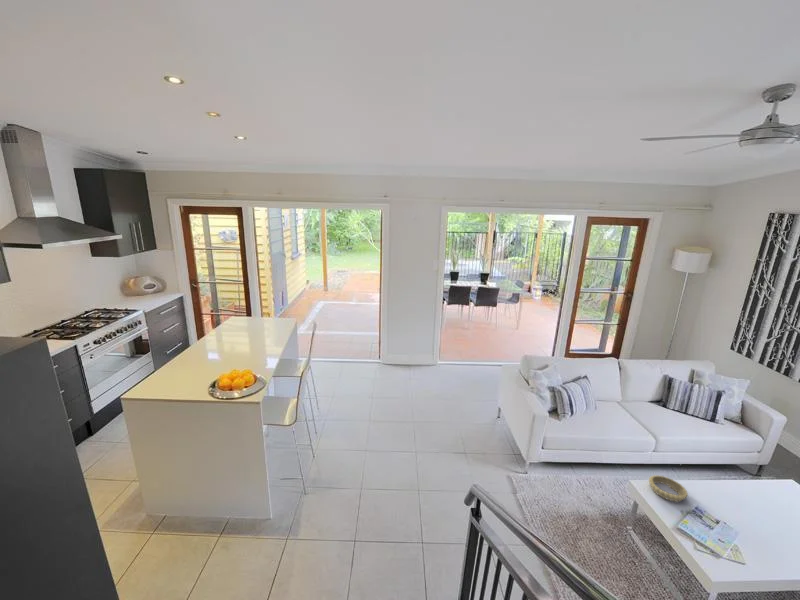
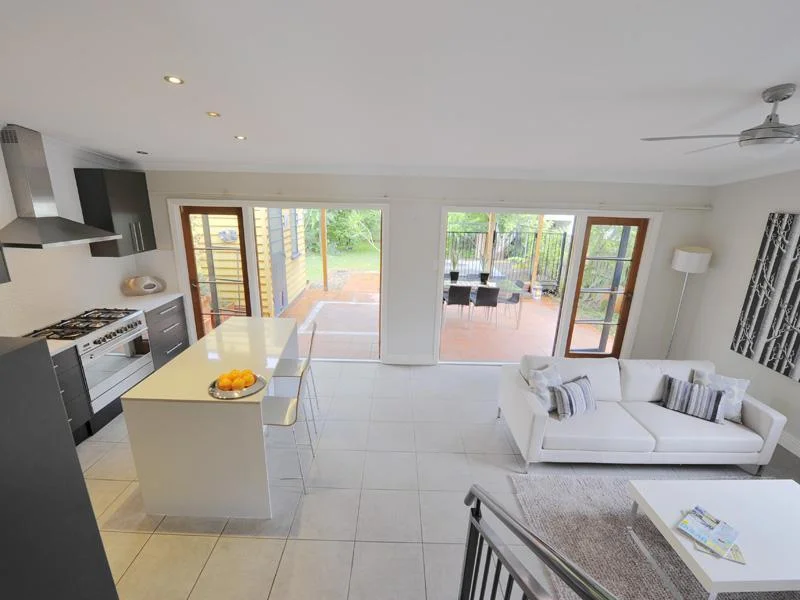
- decorative bowl [648,474,689,503]
